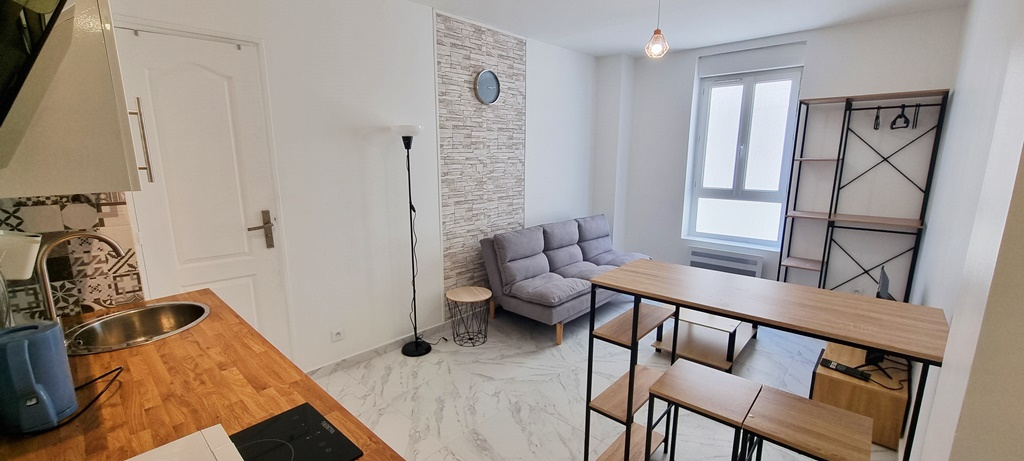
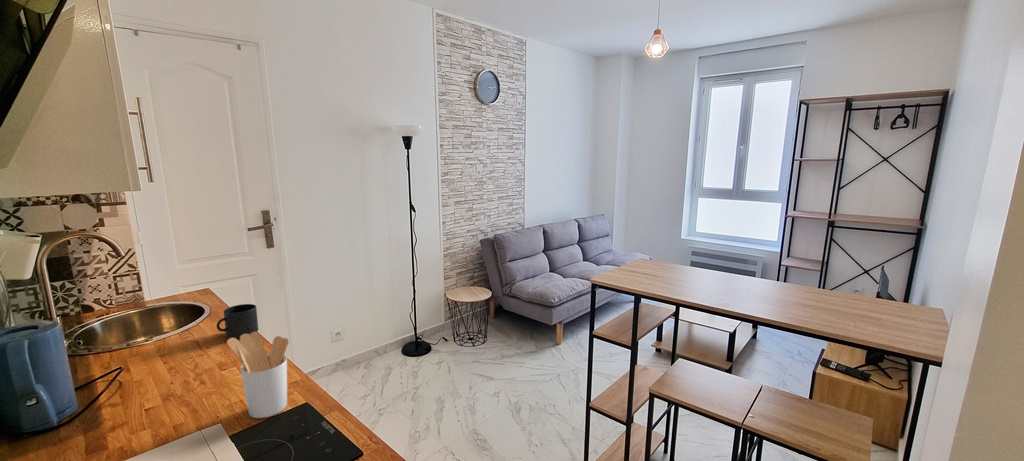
+ mug [216,303,259,339]
+ utensil holder [226,331,290,419]
